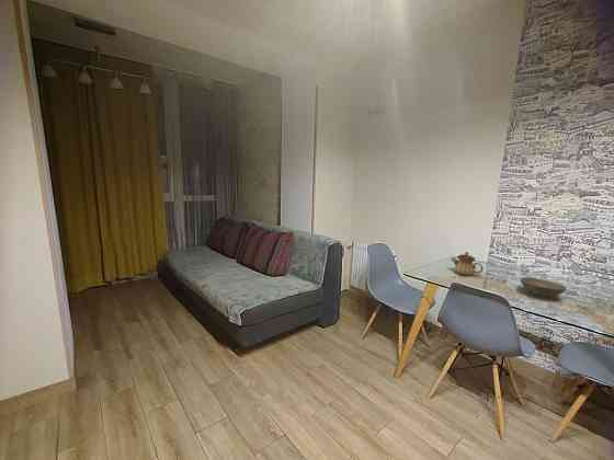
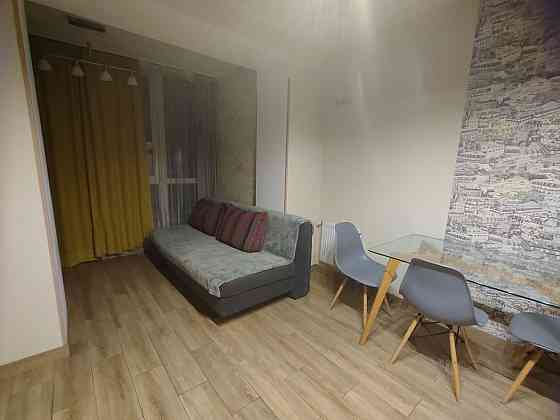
- teapot [451,251,485,277]
- soup bowl [520,276,567,298]
